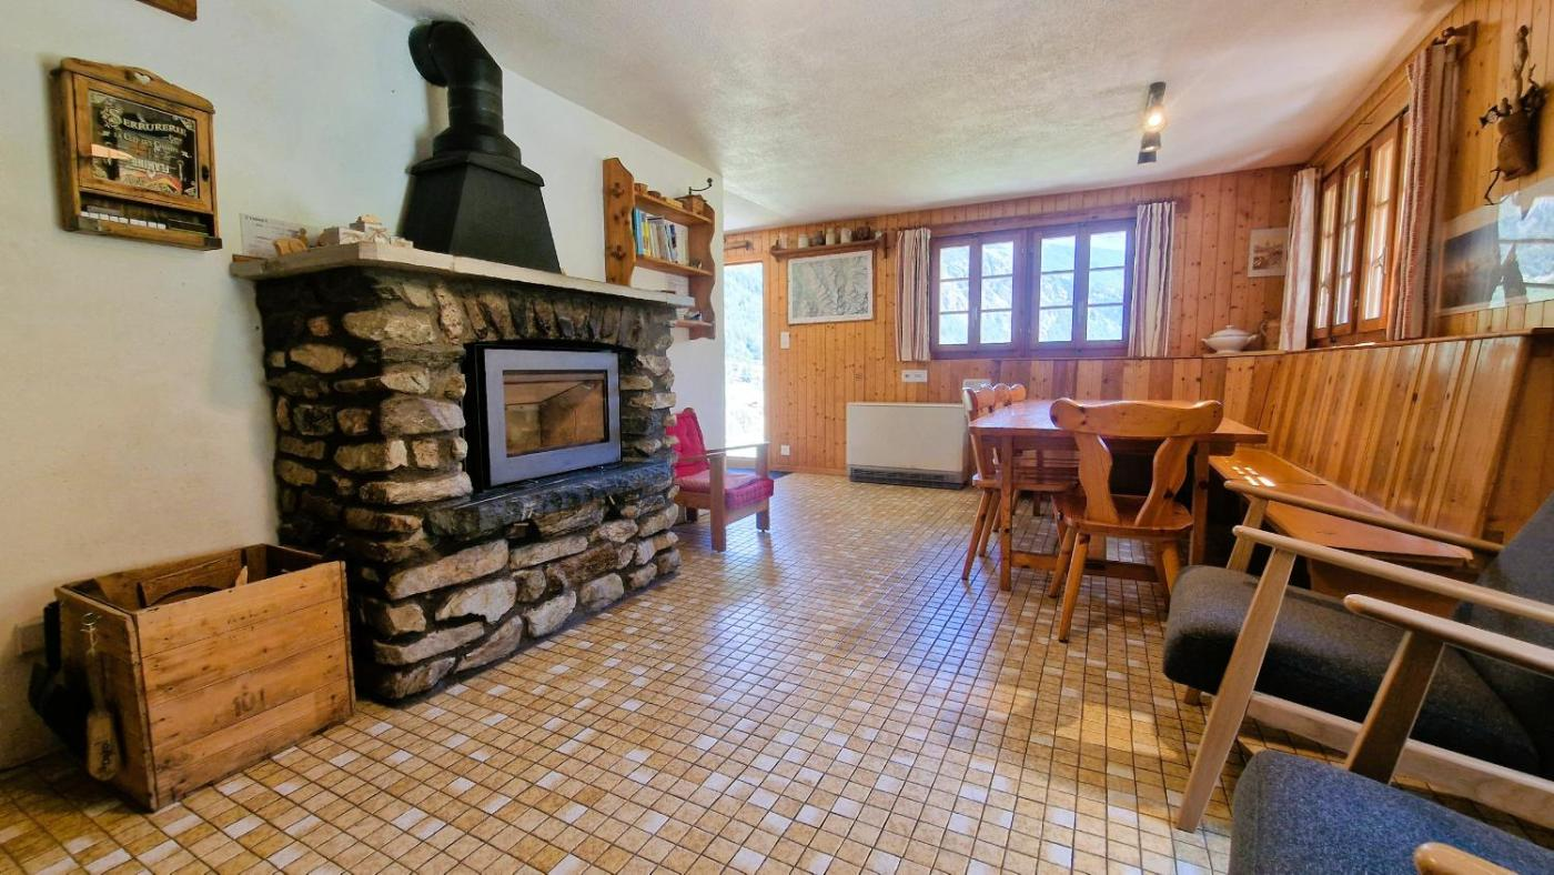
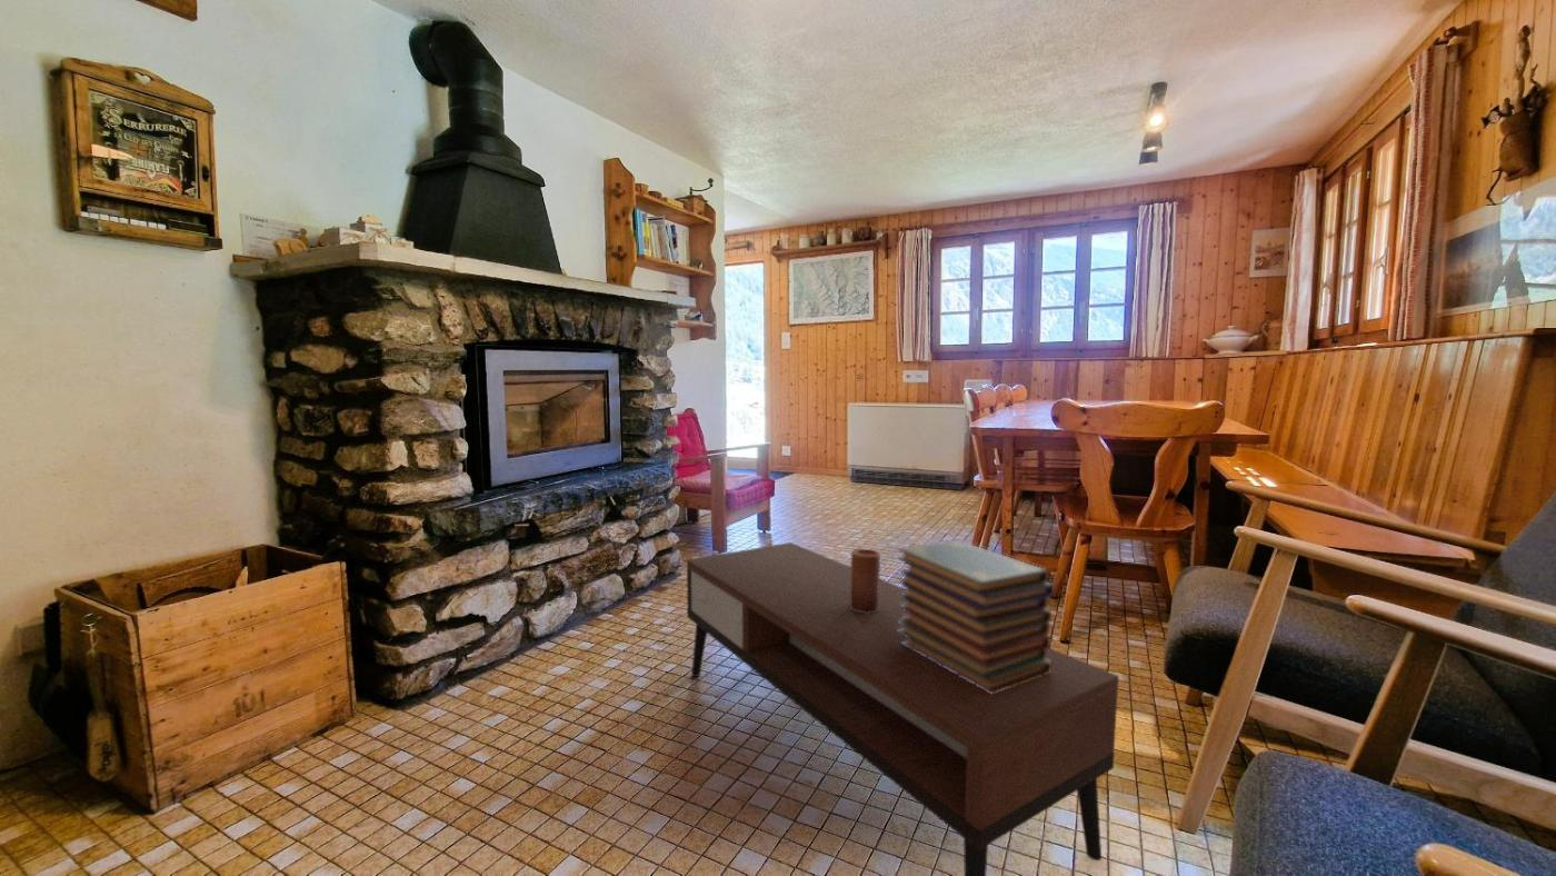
+ candle [850,548,881,614]
+ book stack [897,539,1055,695]
+ coffee table [686,541,1120,876]
